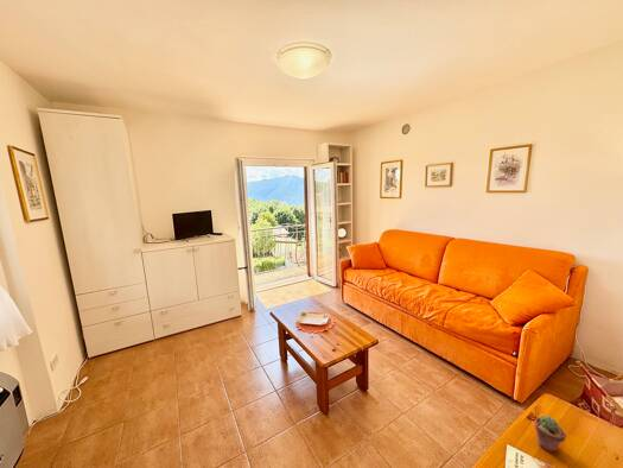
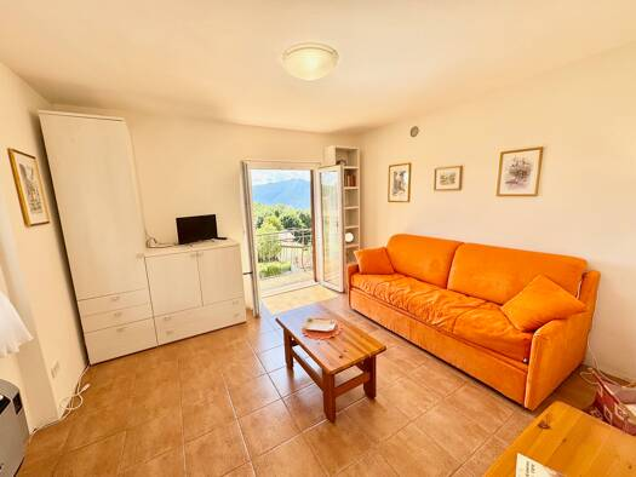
- potted succulent [533,415,567,454]
